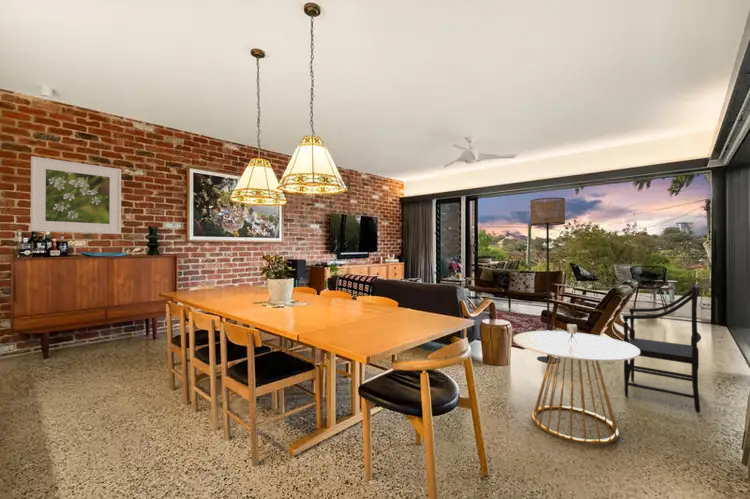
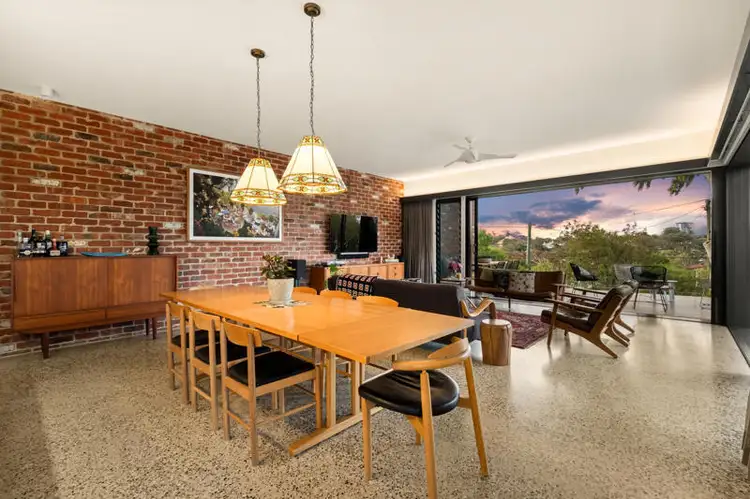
- floor lamp [529,197,566,364]
- armchair [622,282,702,414]
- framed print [30,155,122,235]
- side table [512,323,640,446]
